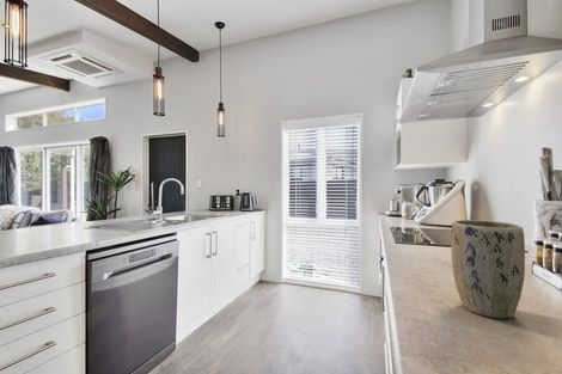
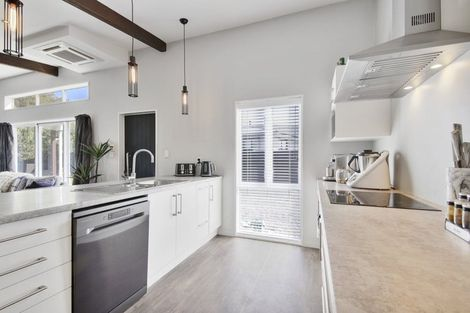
- plant pot [451,219,526,320]
